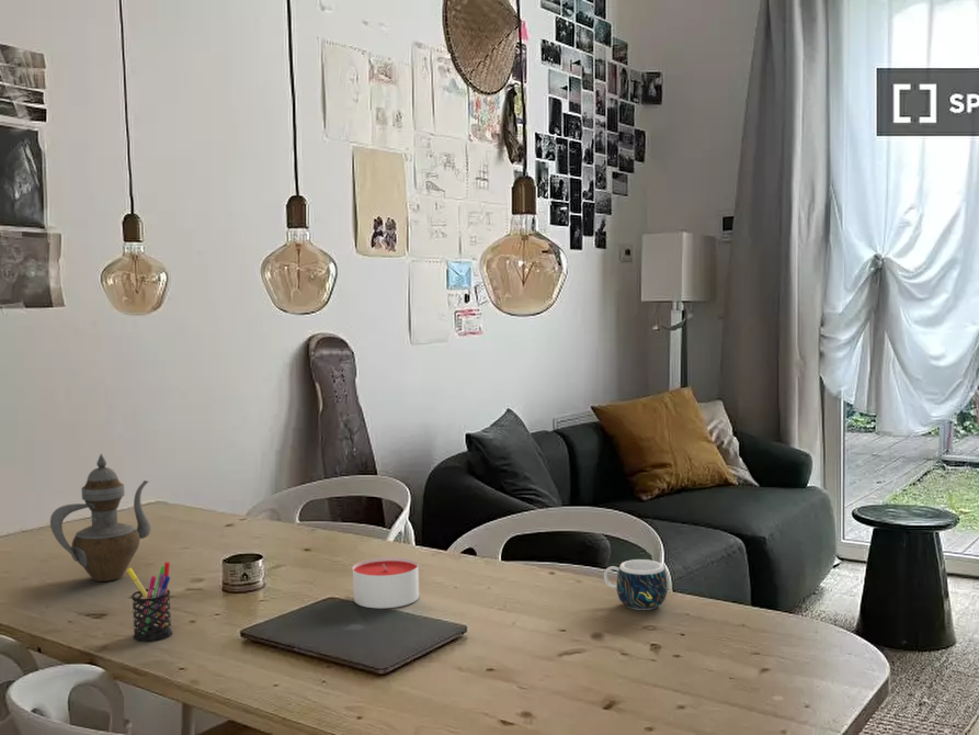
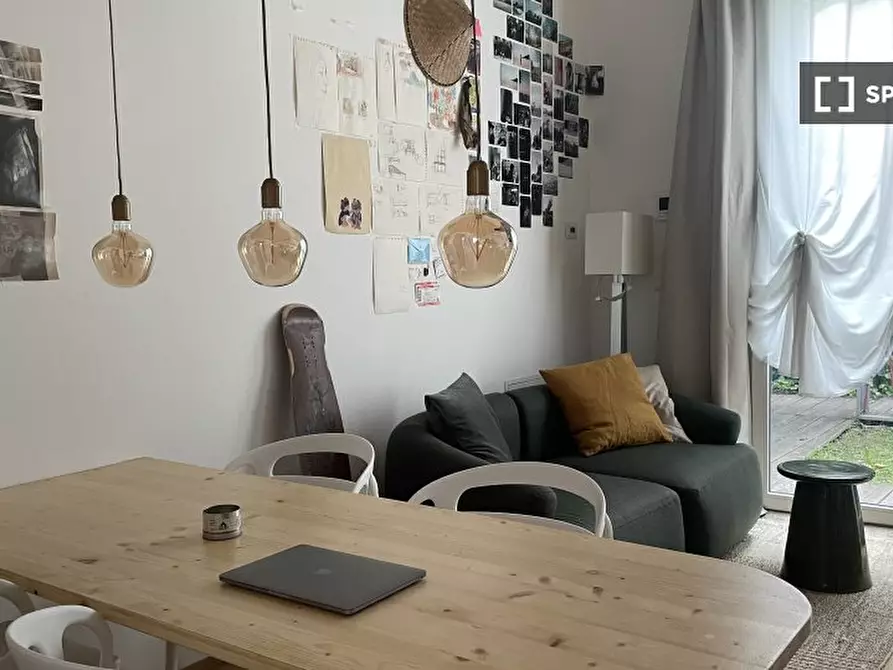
- teapot [49,453,152,583]
- pen holder [126,561,173,643]
- candle [352,556,420,609]
- mug [603,558,668,611]
